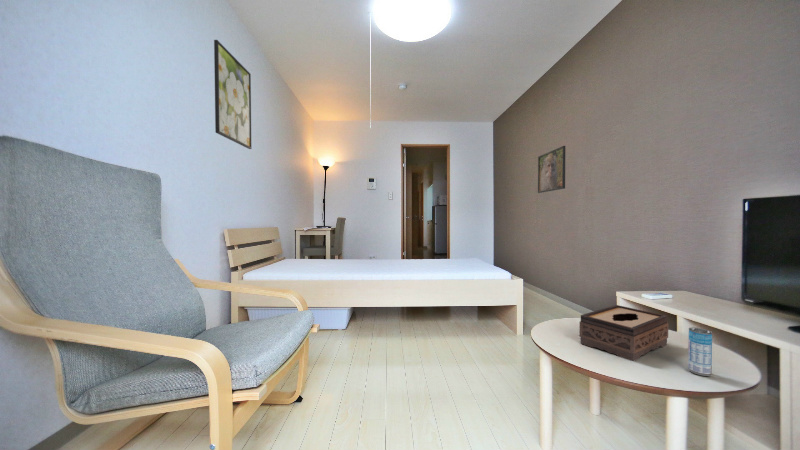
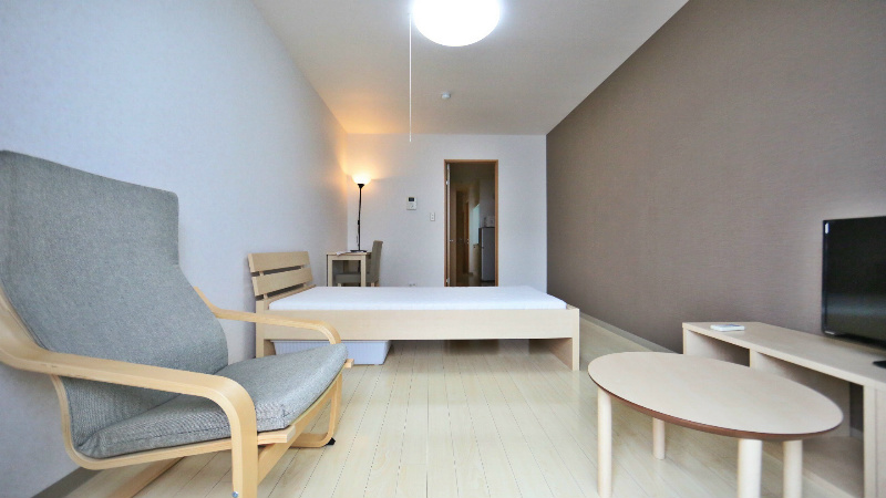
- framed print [537,145,566,194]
- tissue box [578,304,669,362]
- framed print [213,39,253,150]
- beverage can [687,327,713,377]
